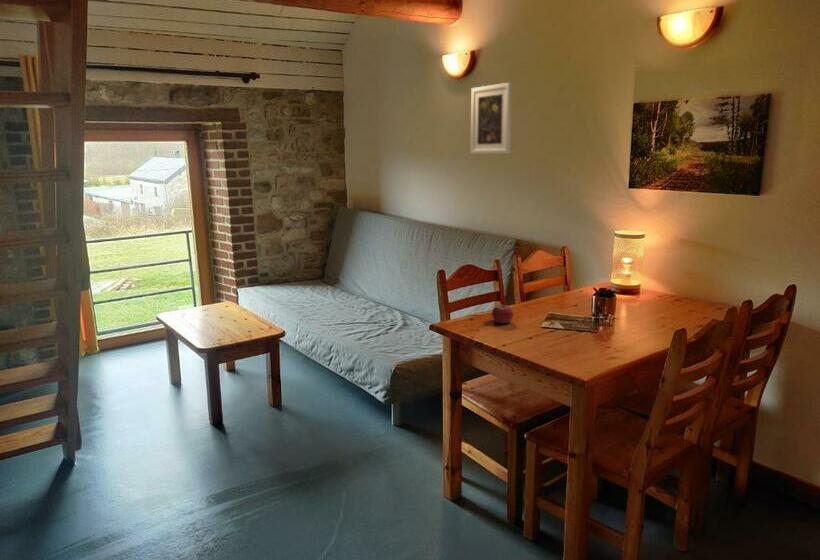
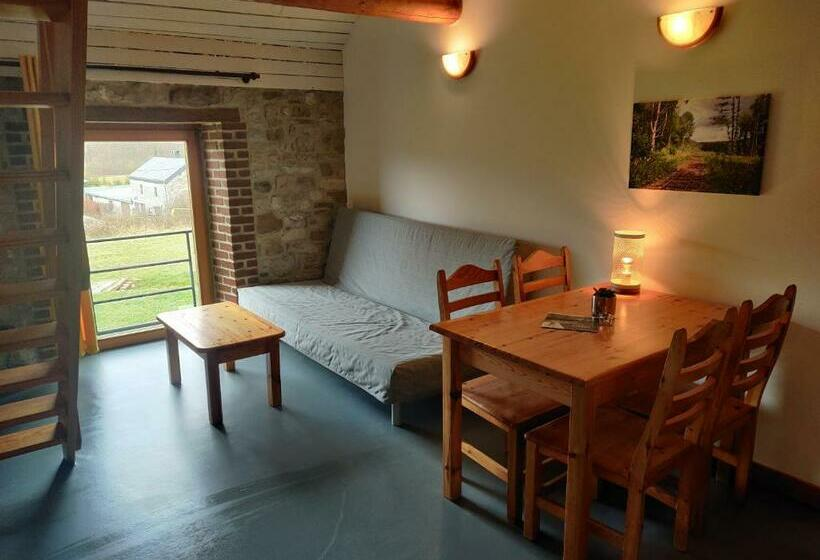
- fruit [491,301,514,324]
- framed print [470,82,513,155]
